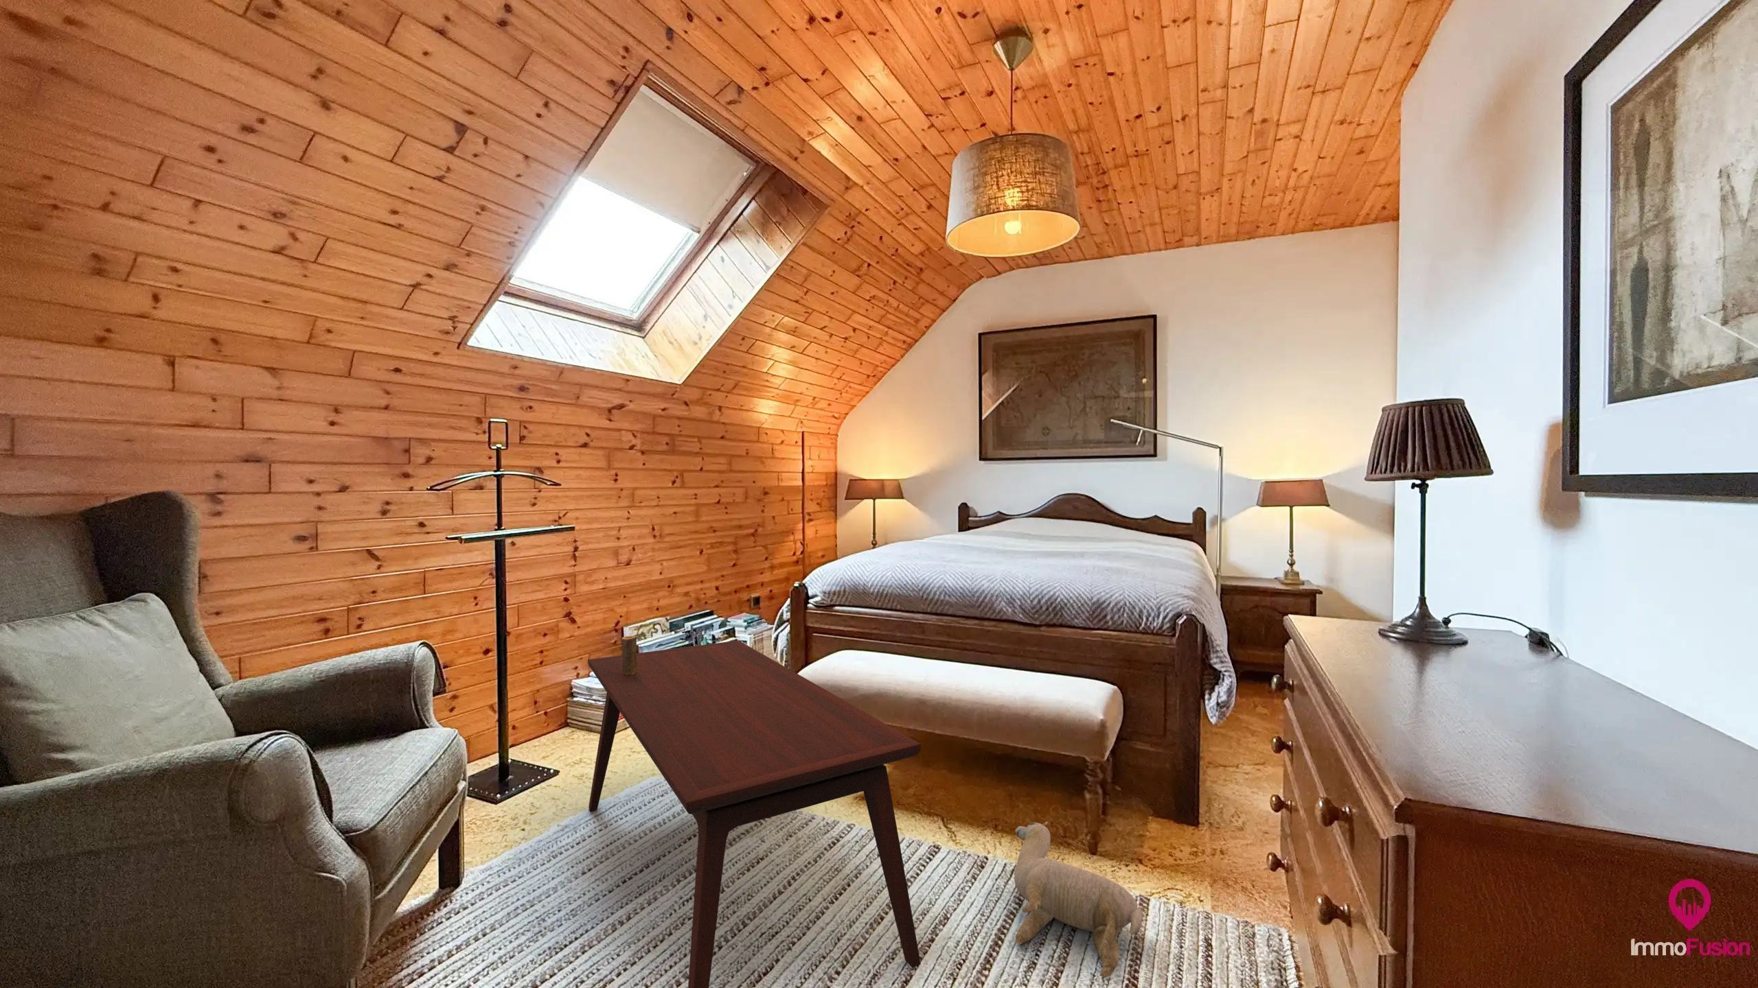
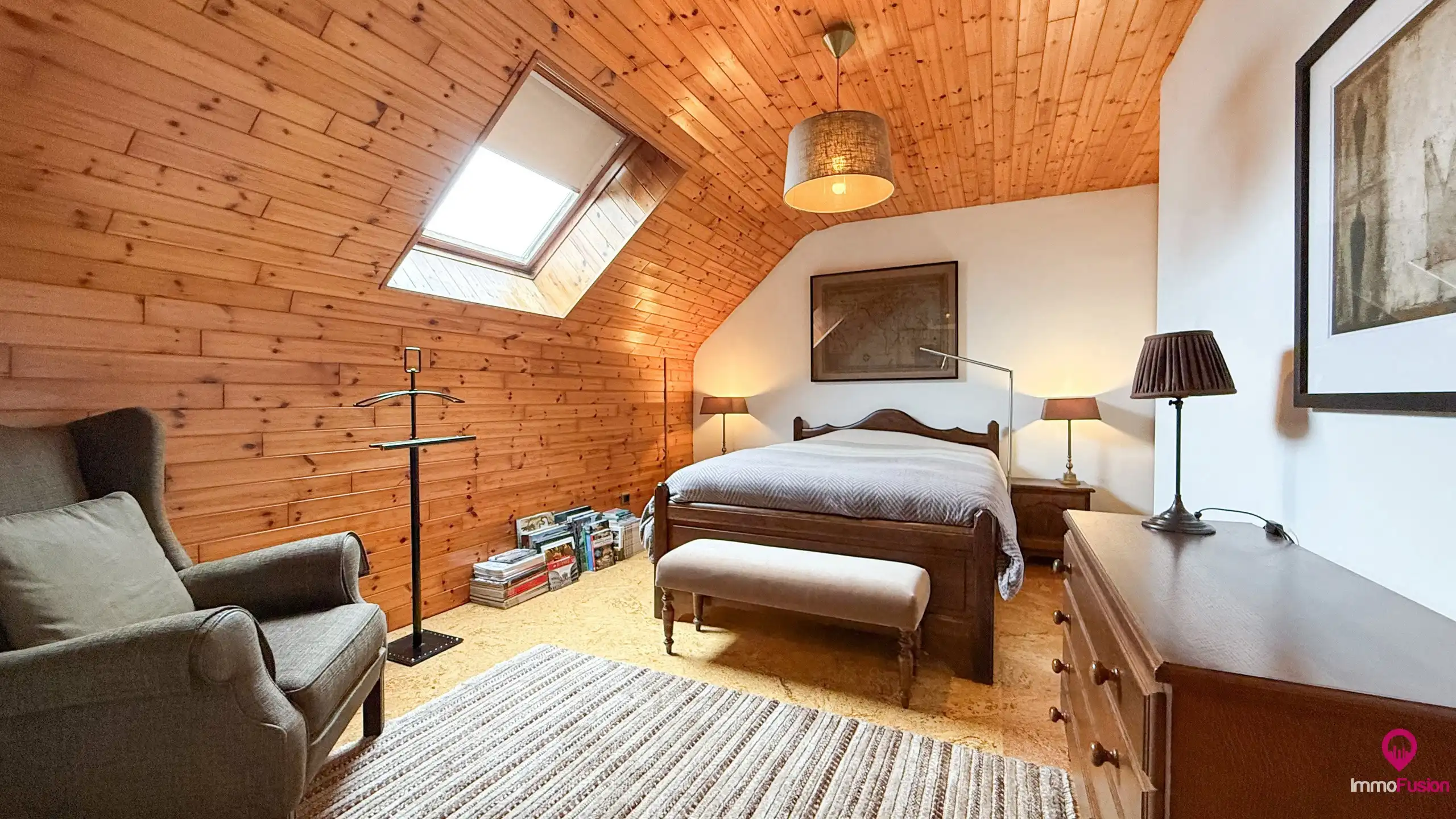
- coffee table [587,639,921,988]
- candle [621,635,638,676]
- plush toy [1013,820,1143,977]
